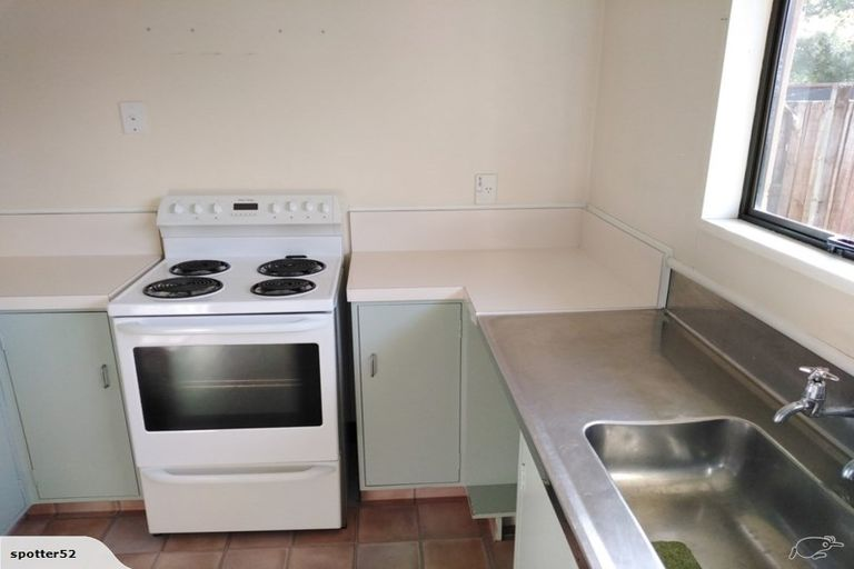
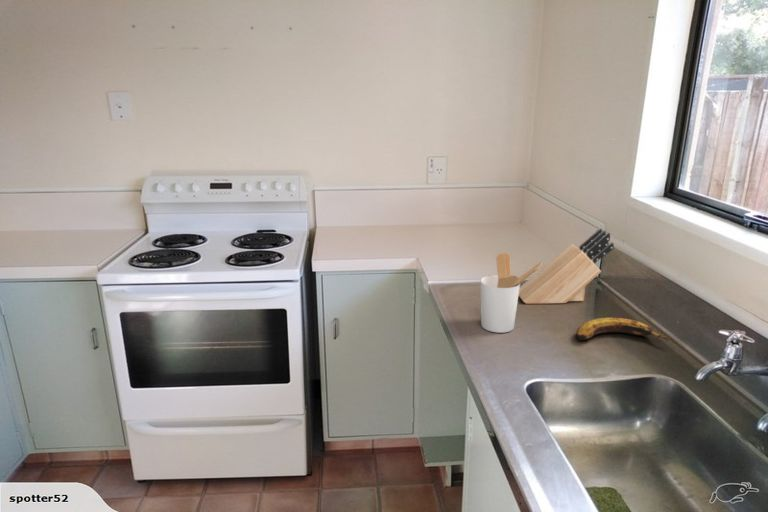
+ utensil holder [480,252,543,334]
+ banana [576,317,669,342]
+ knife block [518,227,615,305]
